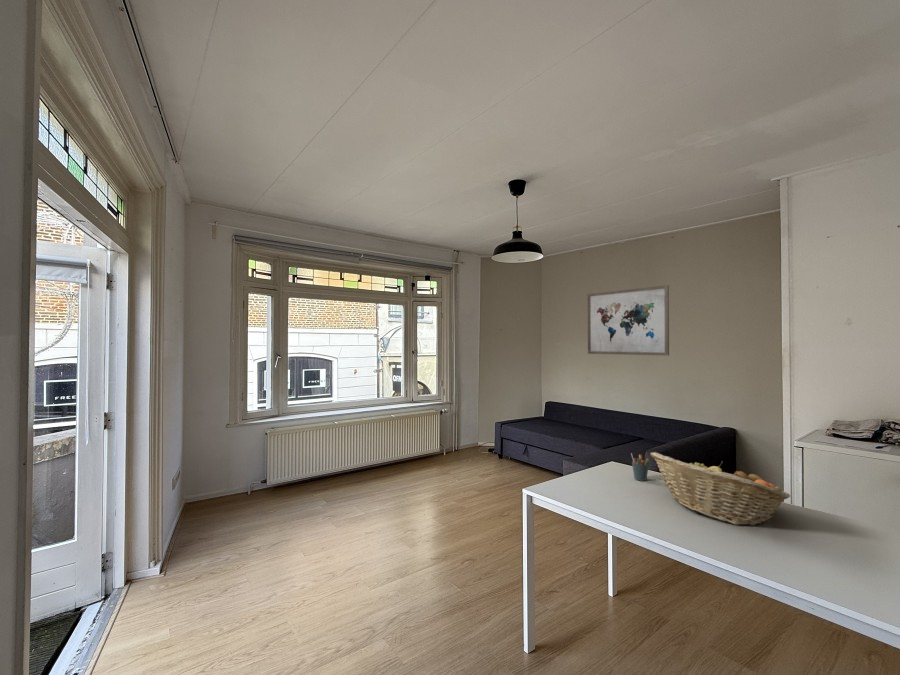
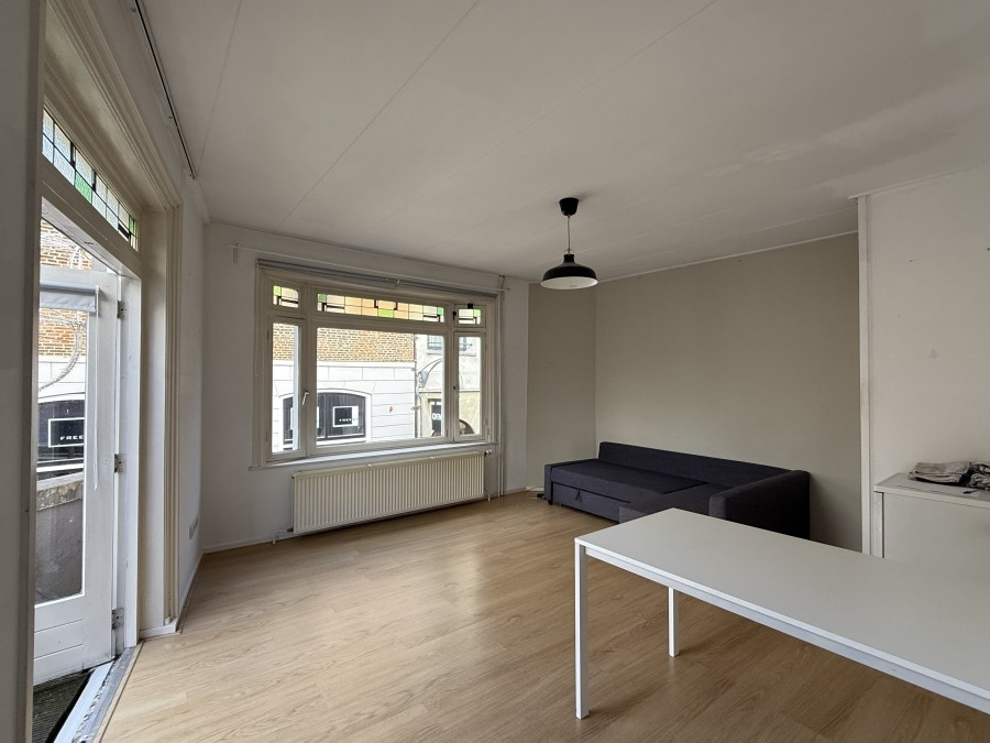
- fruit basket [649,451,791,527]
- pen holder [630,452,651,482]
- wall art [587,284,670,357]
